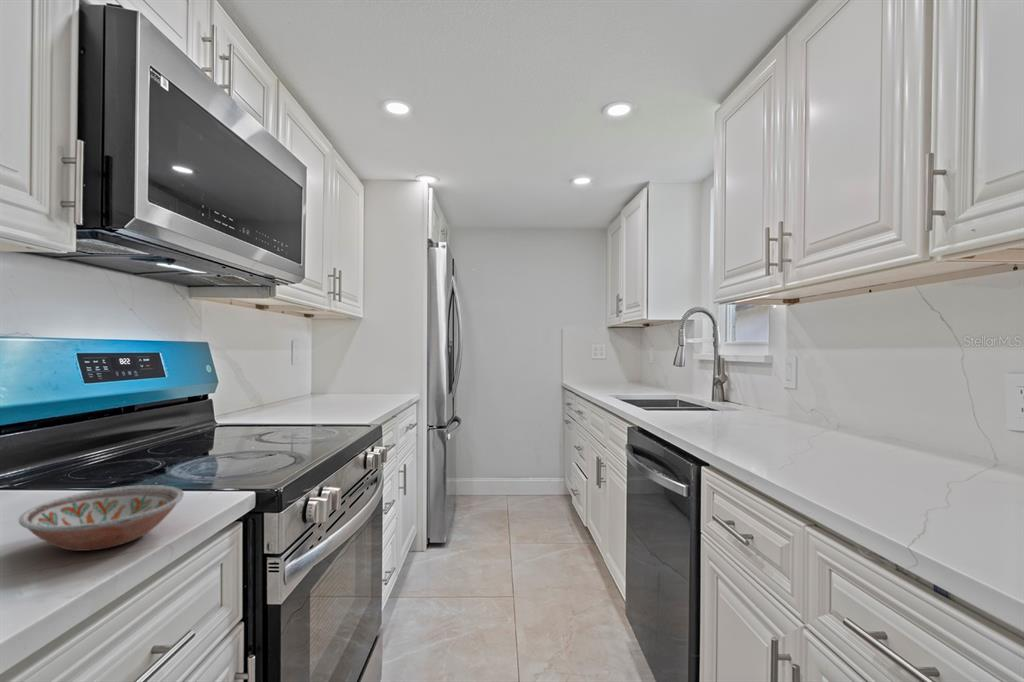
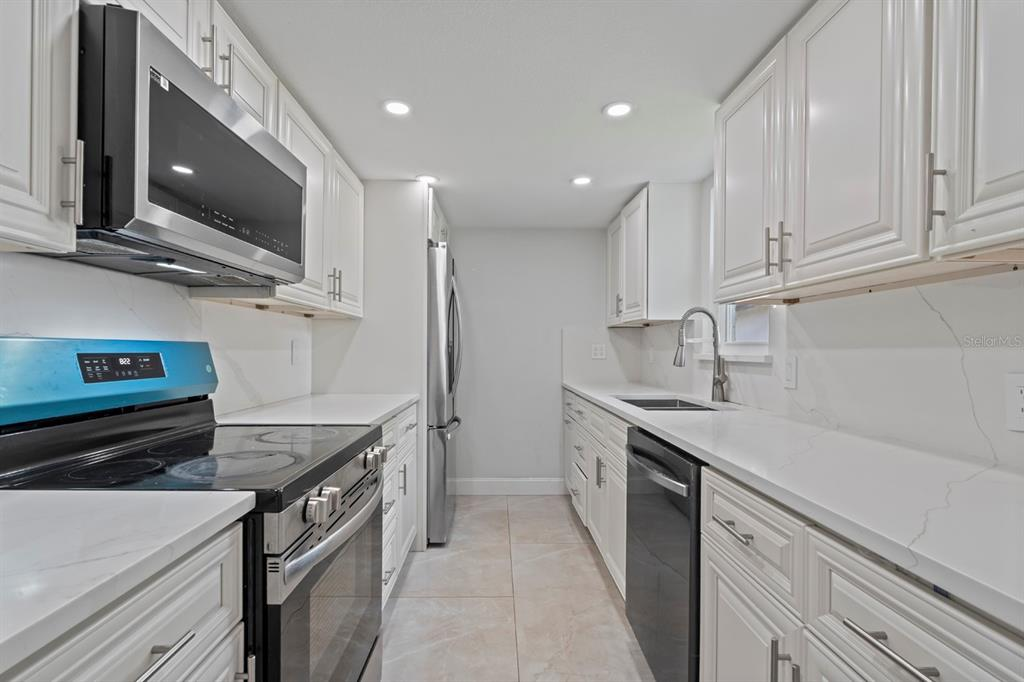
- bowl [17,484,185,552]
